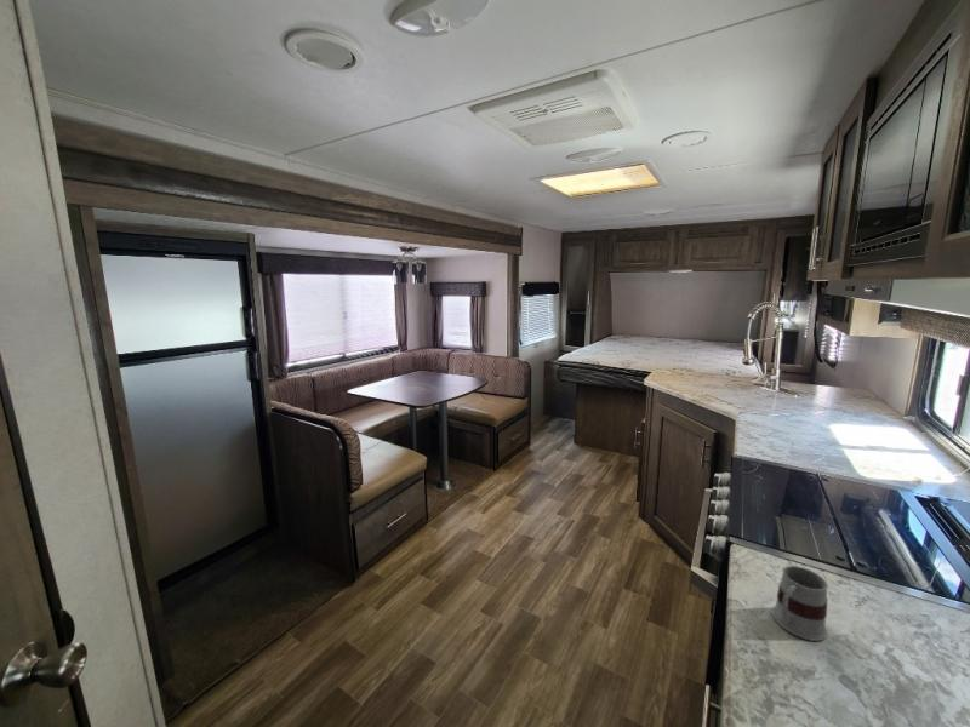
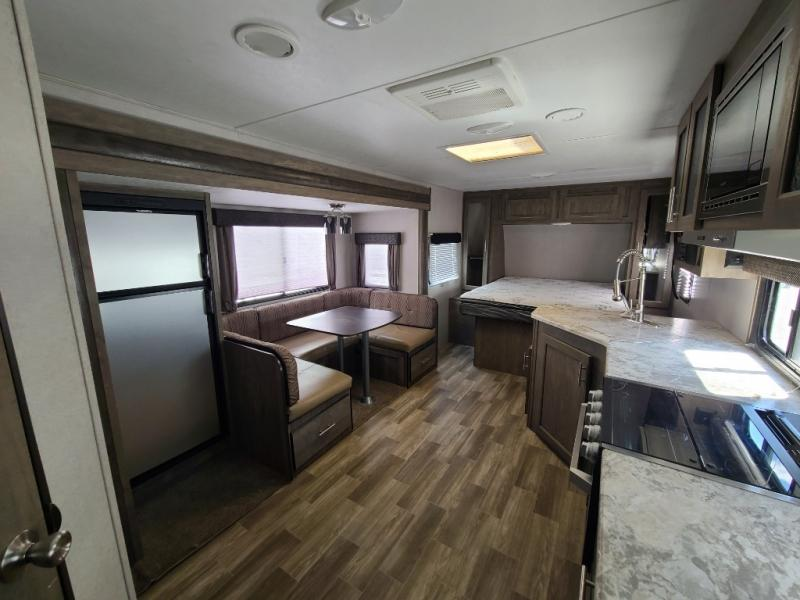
- mug [770,565,829,642]
